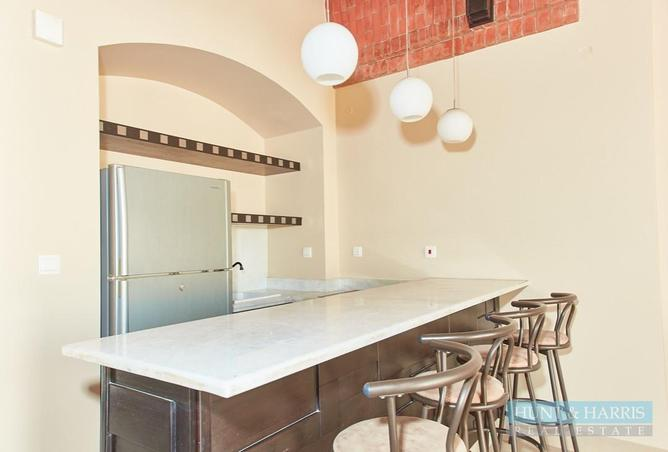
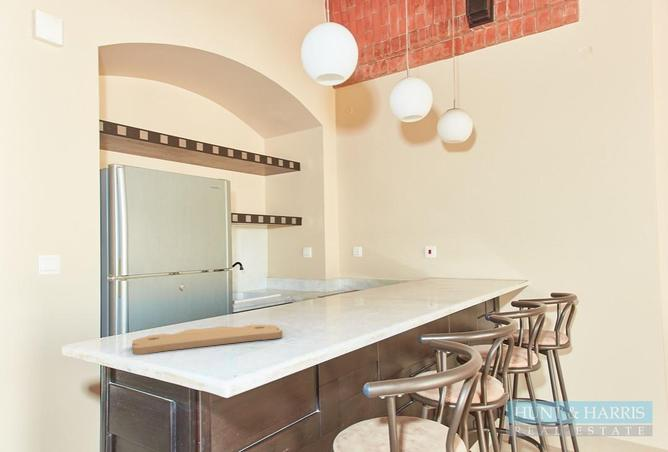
+ cutting board [131,324,283,355]
